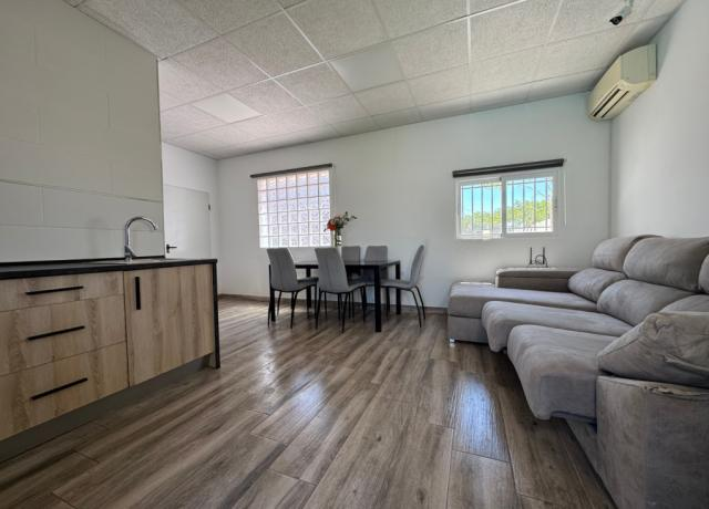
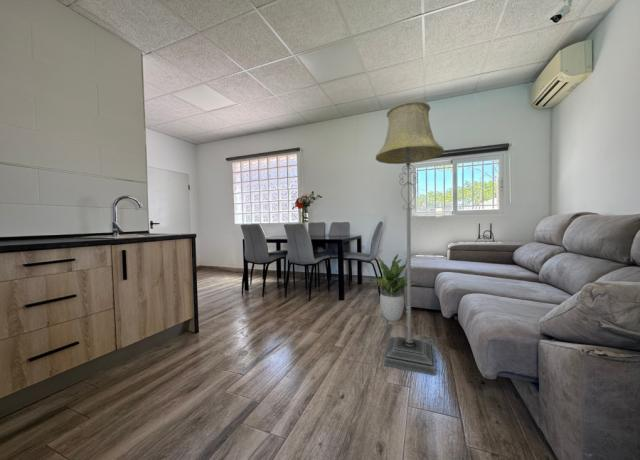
+ floor lamp [375,100,445,377]
+ potted plant [374,253,416,322]
